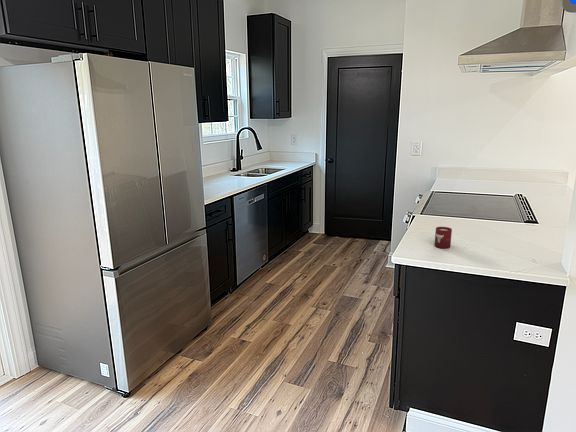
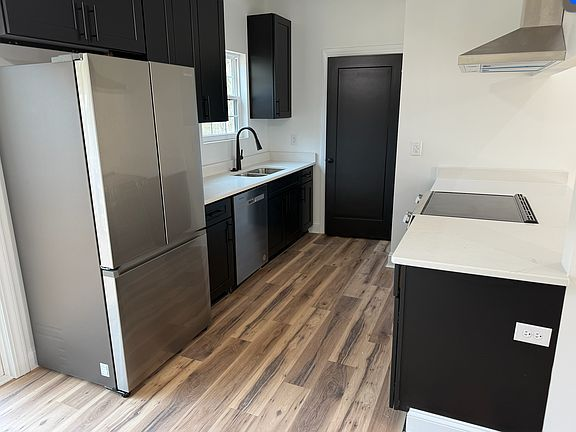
- cup [434,226,453,249]
